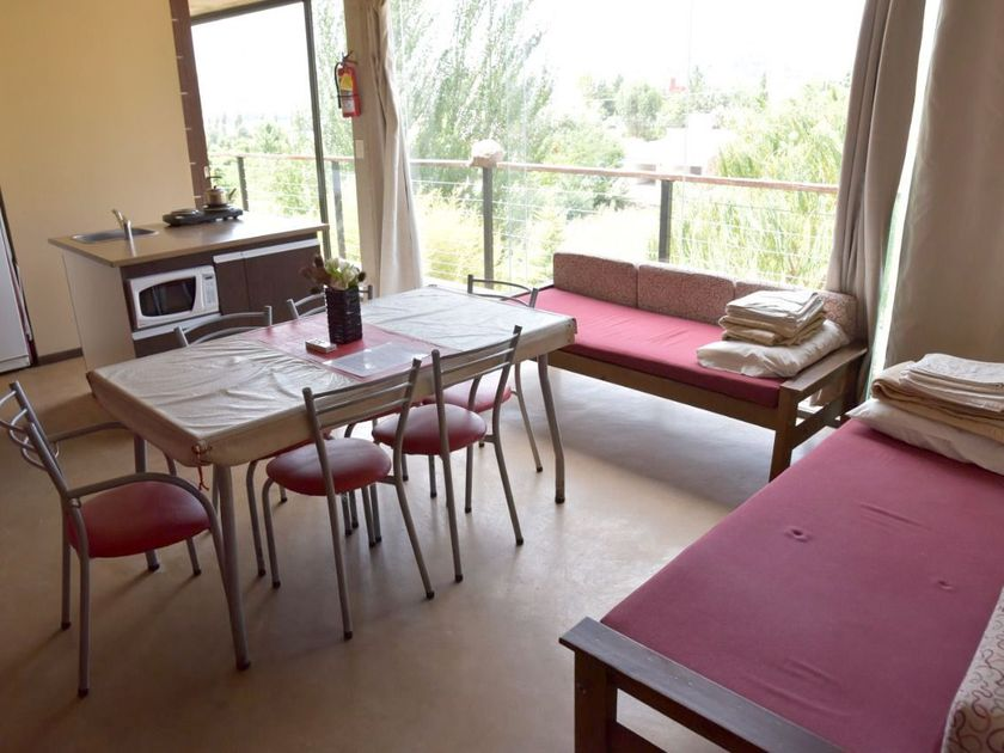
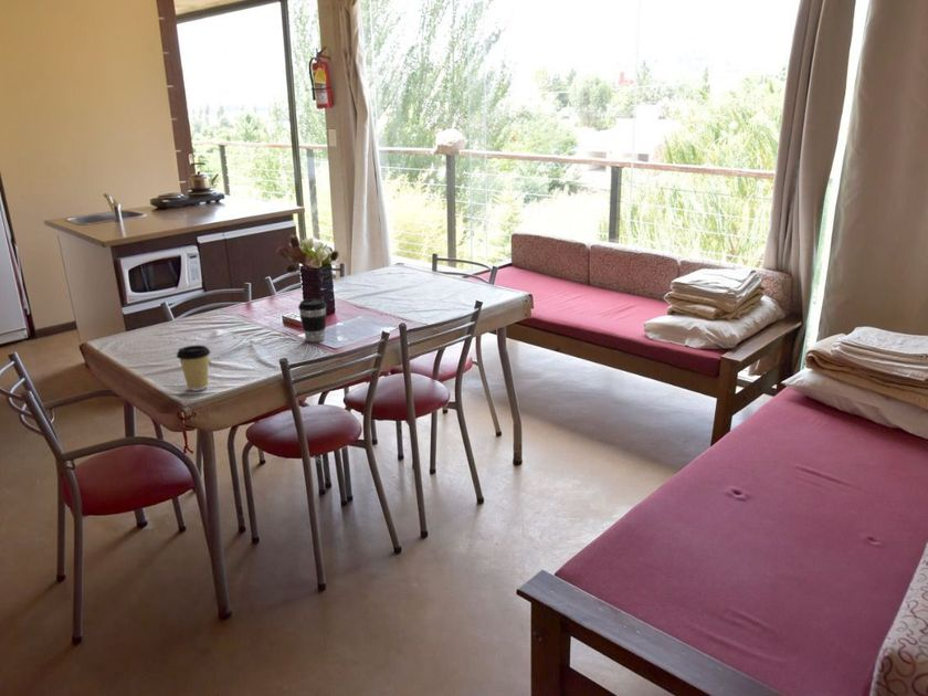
+ coffee cup [176,344,211,392]
+ coffee cup [297,298,328,342]
